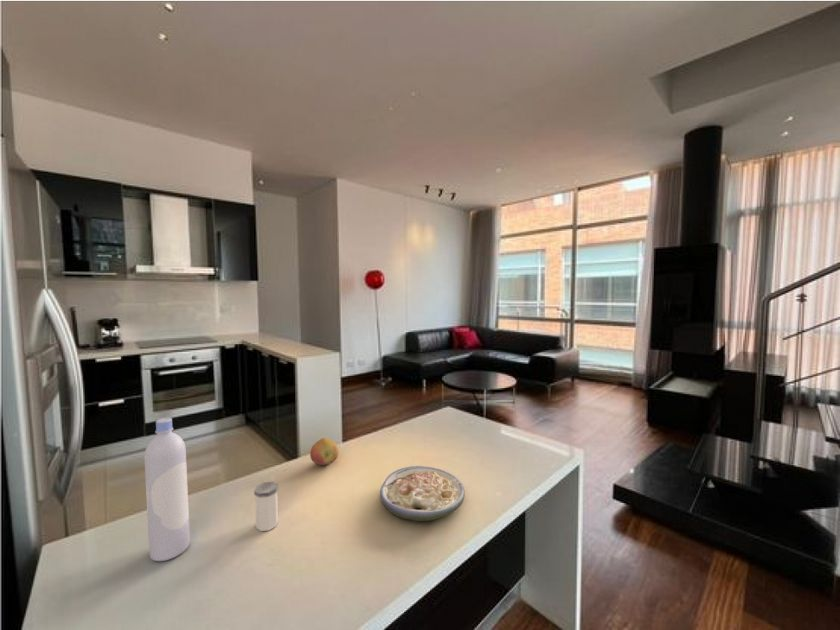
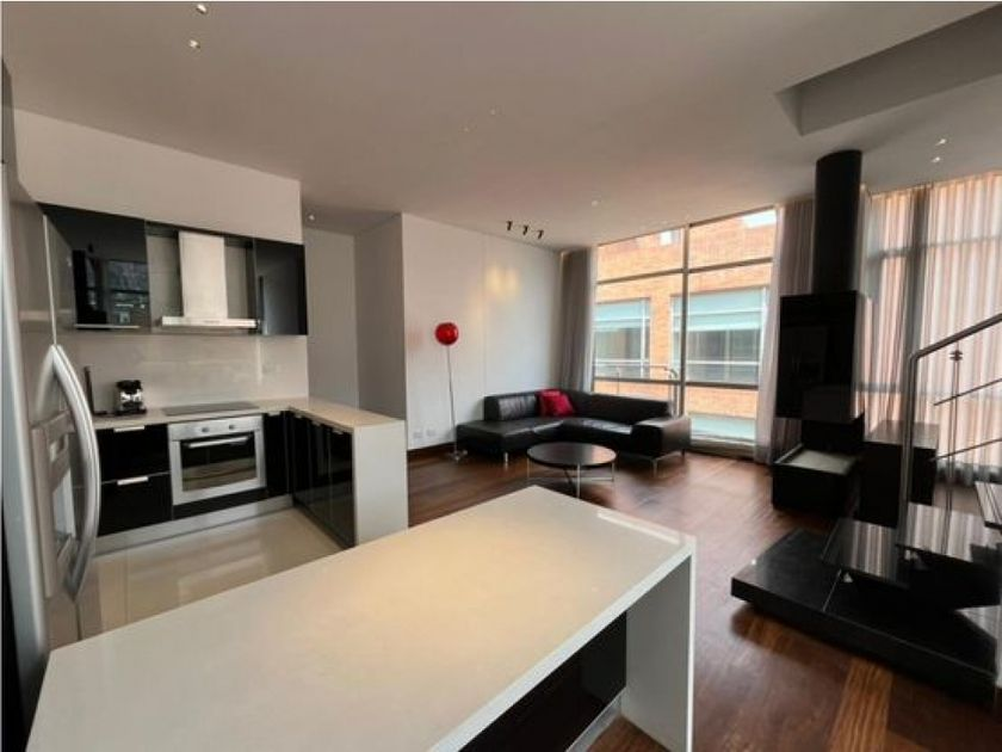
- bottle [143,417,191,562]
- fruit [309,437,340,466]
- salt shaker [253,481,279,532]
- soup [379,465,466,522]
